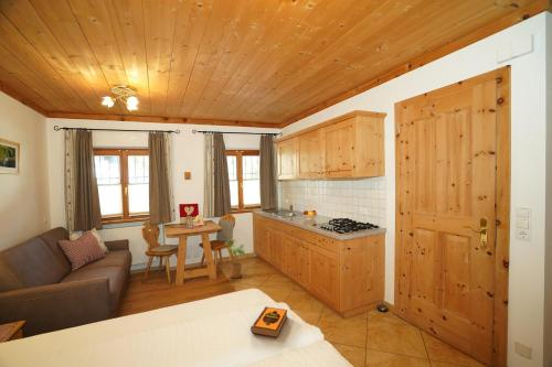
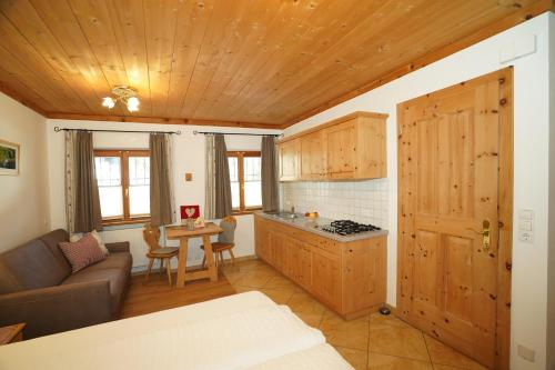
- hardback book [250,305,288,338]
- house plant [223,238,246,279]
